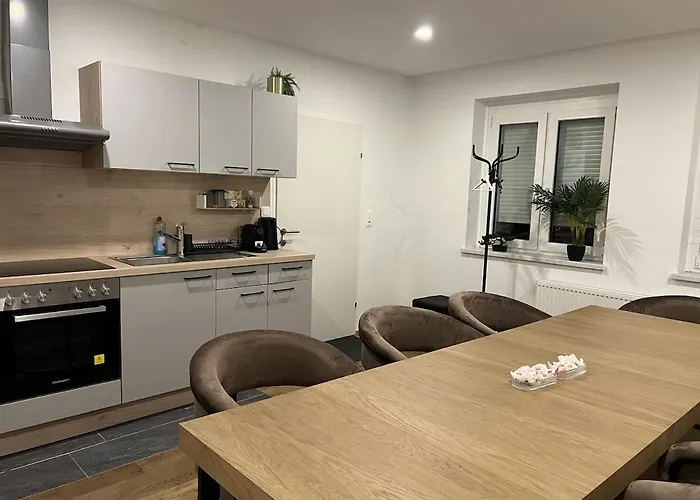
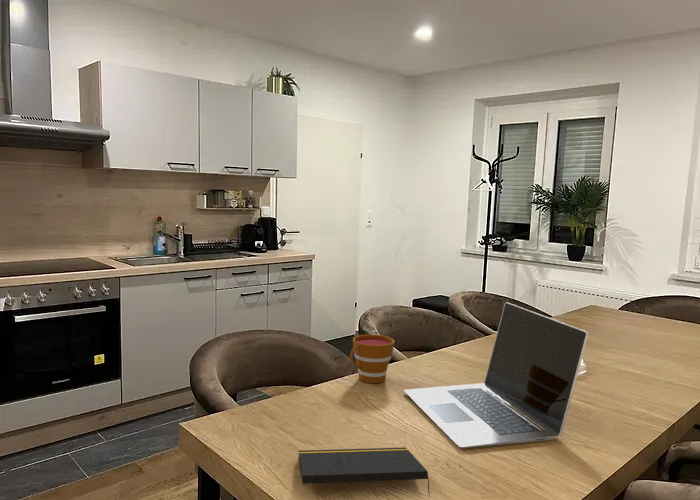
+ cup [349,334,396,384]
+ notepad [297,446,431,495]
+ laptop [403,301,589,449]
